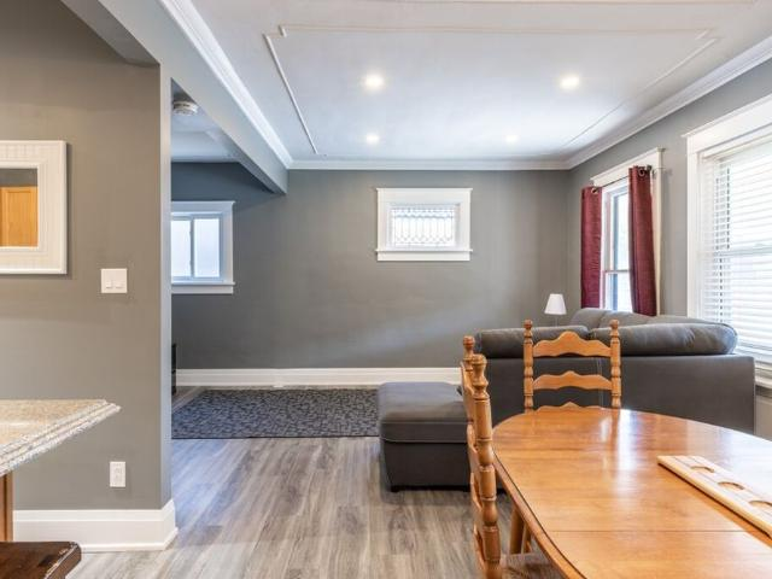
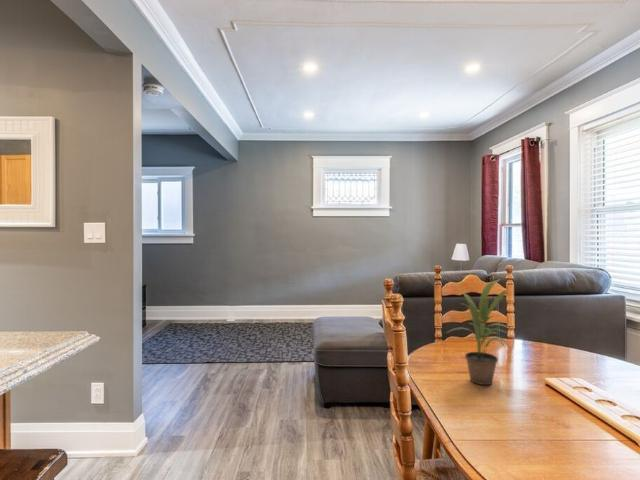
+ potted plant [438,277,514,386]
